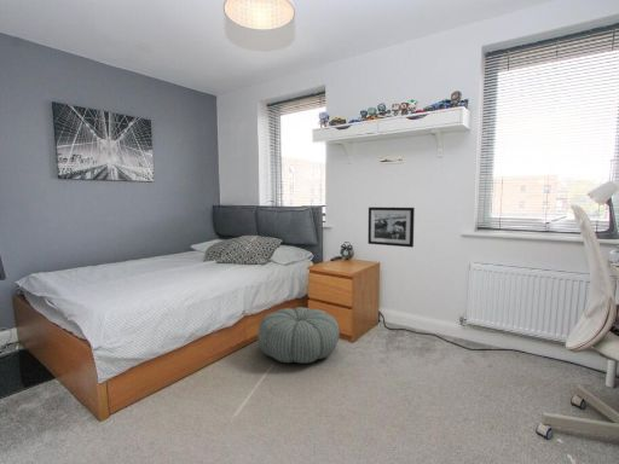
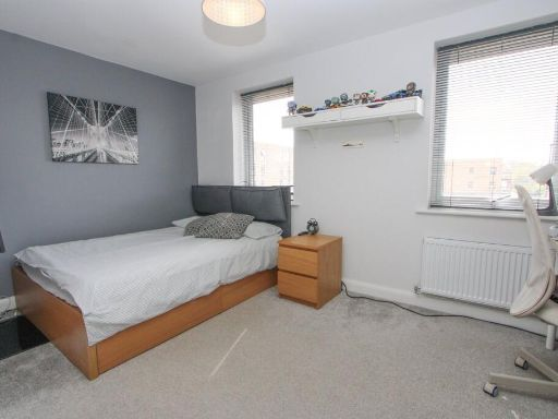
- picture frame [368,207,416,249]
- pouf [256,306,341,364]
